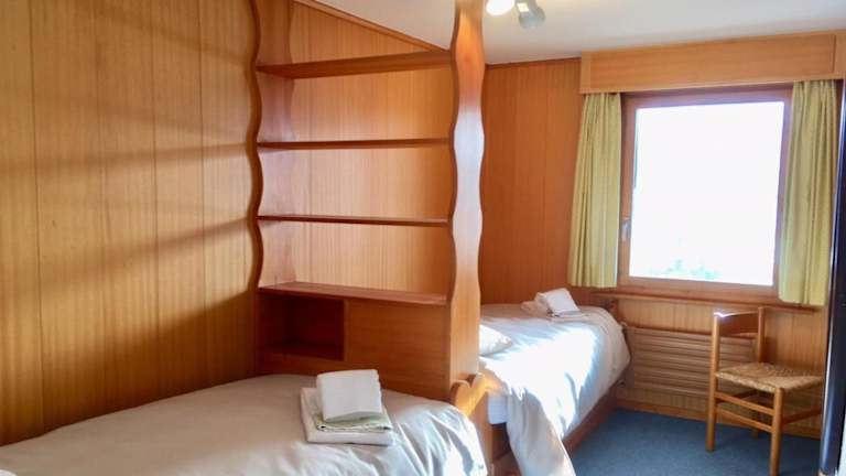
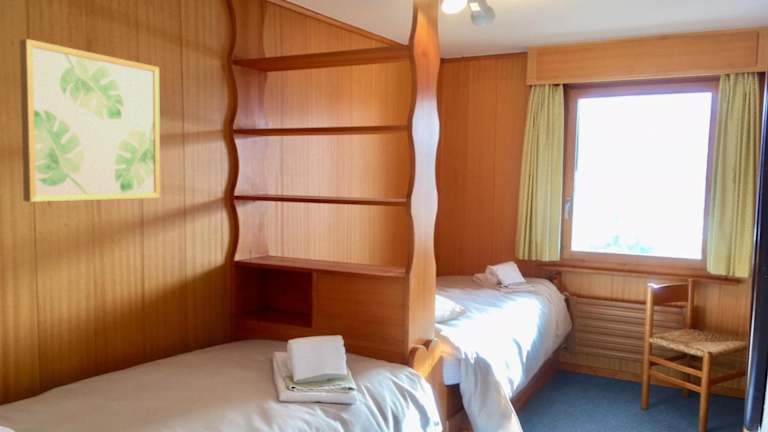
+ wall art [19,38,161,203]
